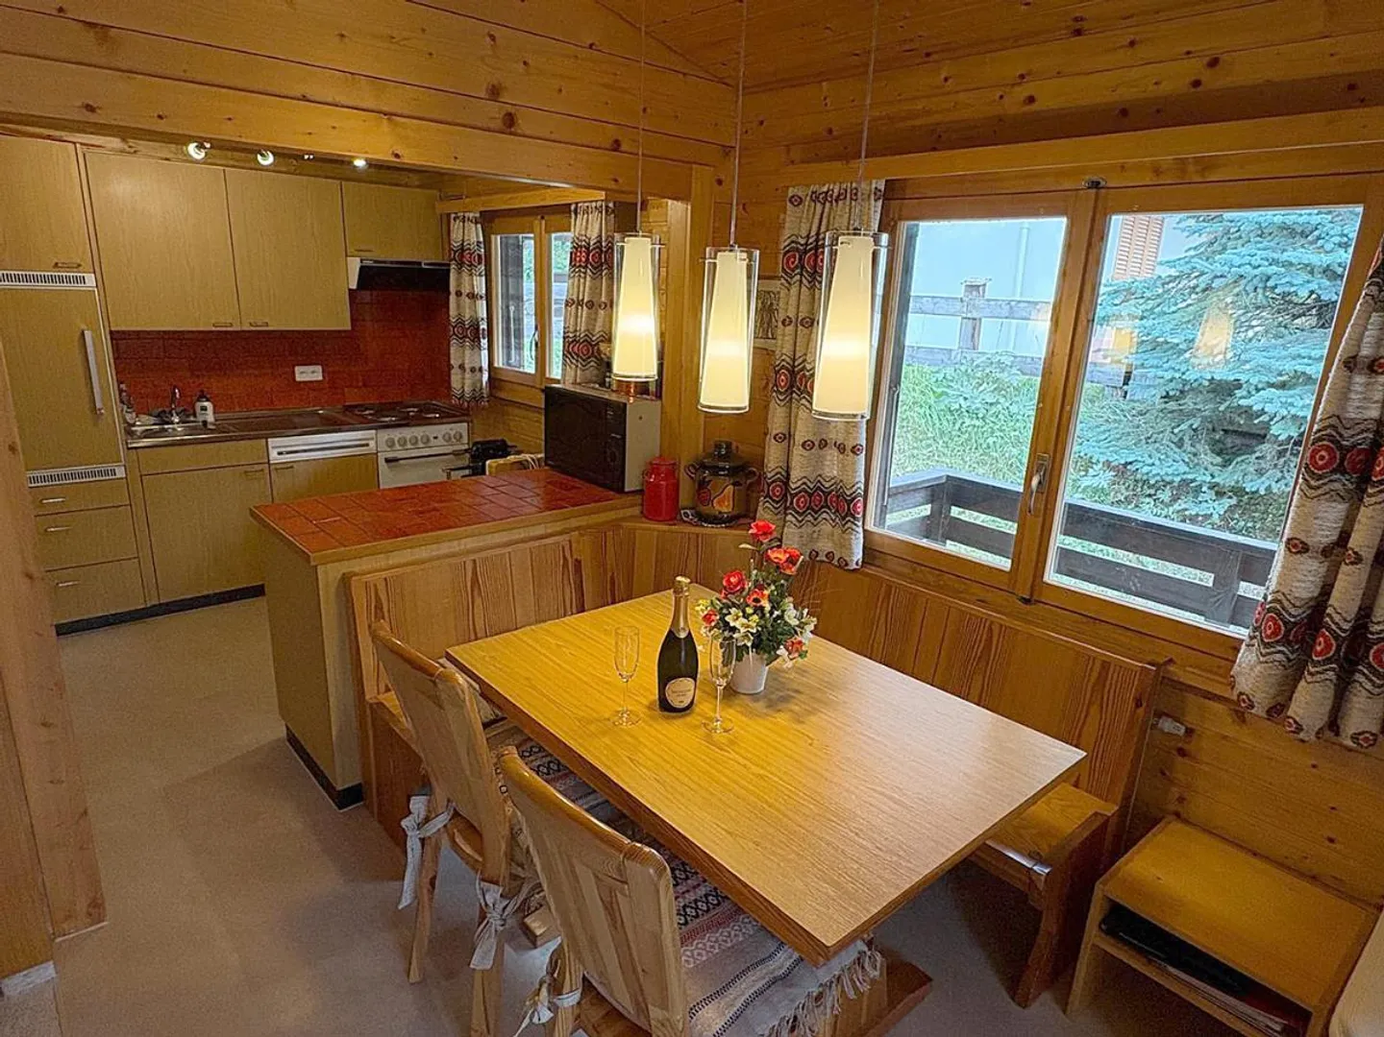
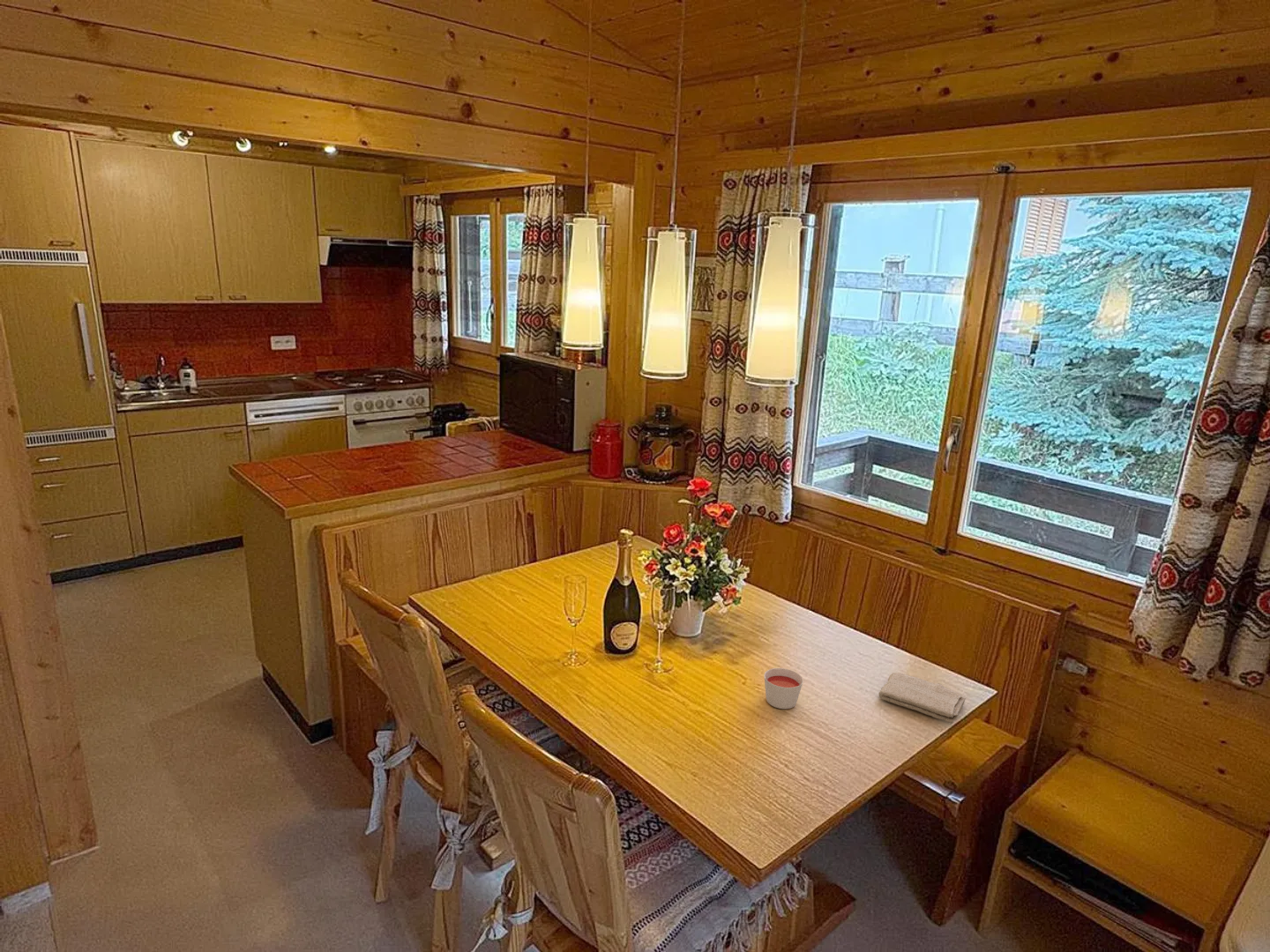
+ washcloth [878,672,966,724]
+ candle [764,667,804,710]
